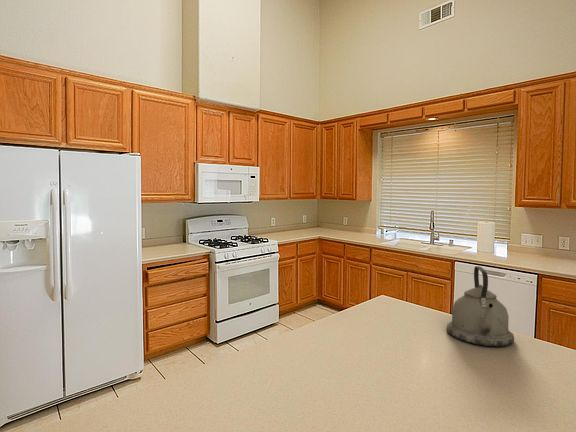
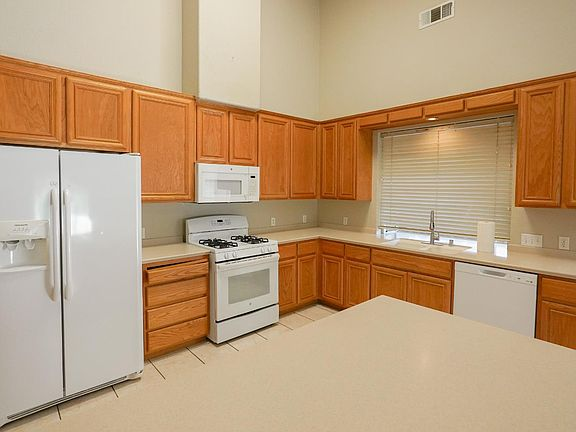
- kettle [446,265,515,347]
